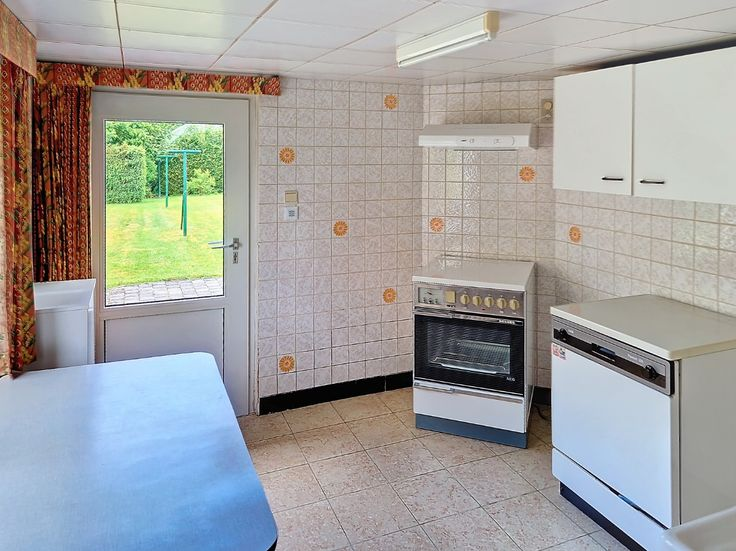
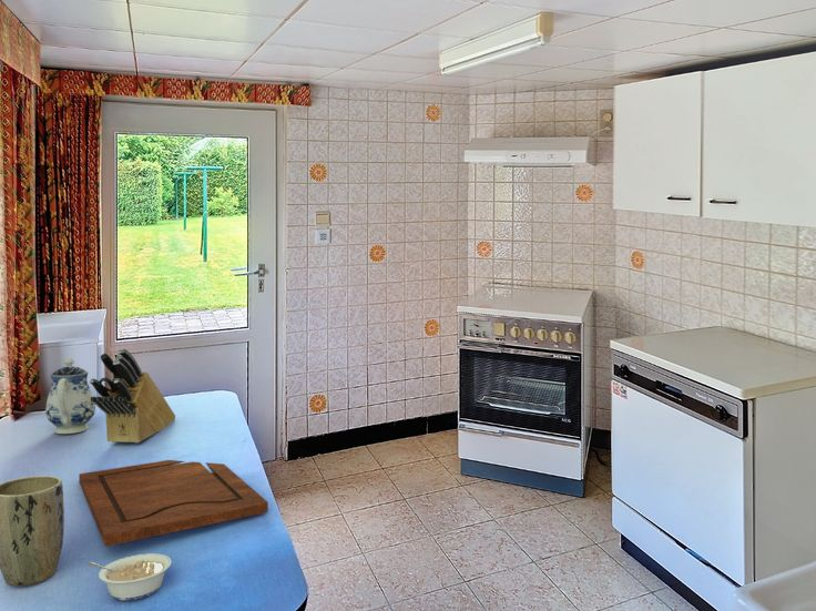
+ legume [86,552,172,602]
+ knife block [89,347,176,444]
+ plant pot [0,475,65,587]
+ cutting board [78,459,269,548]
+ teapot [44,356,96,435]
